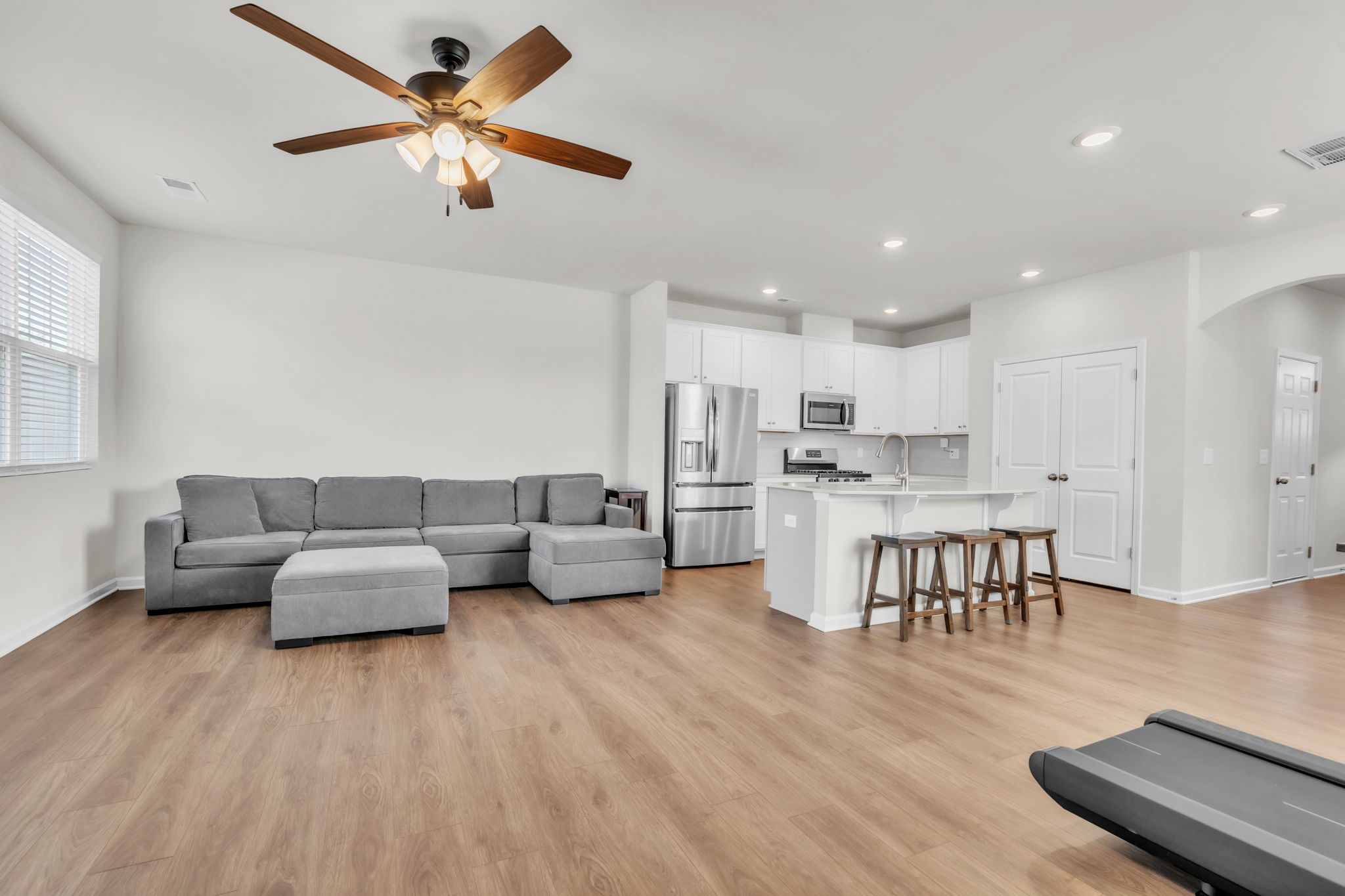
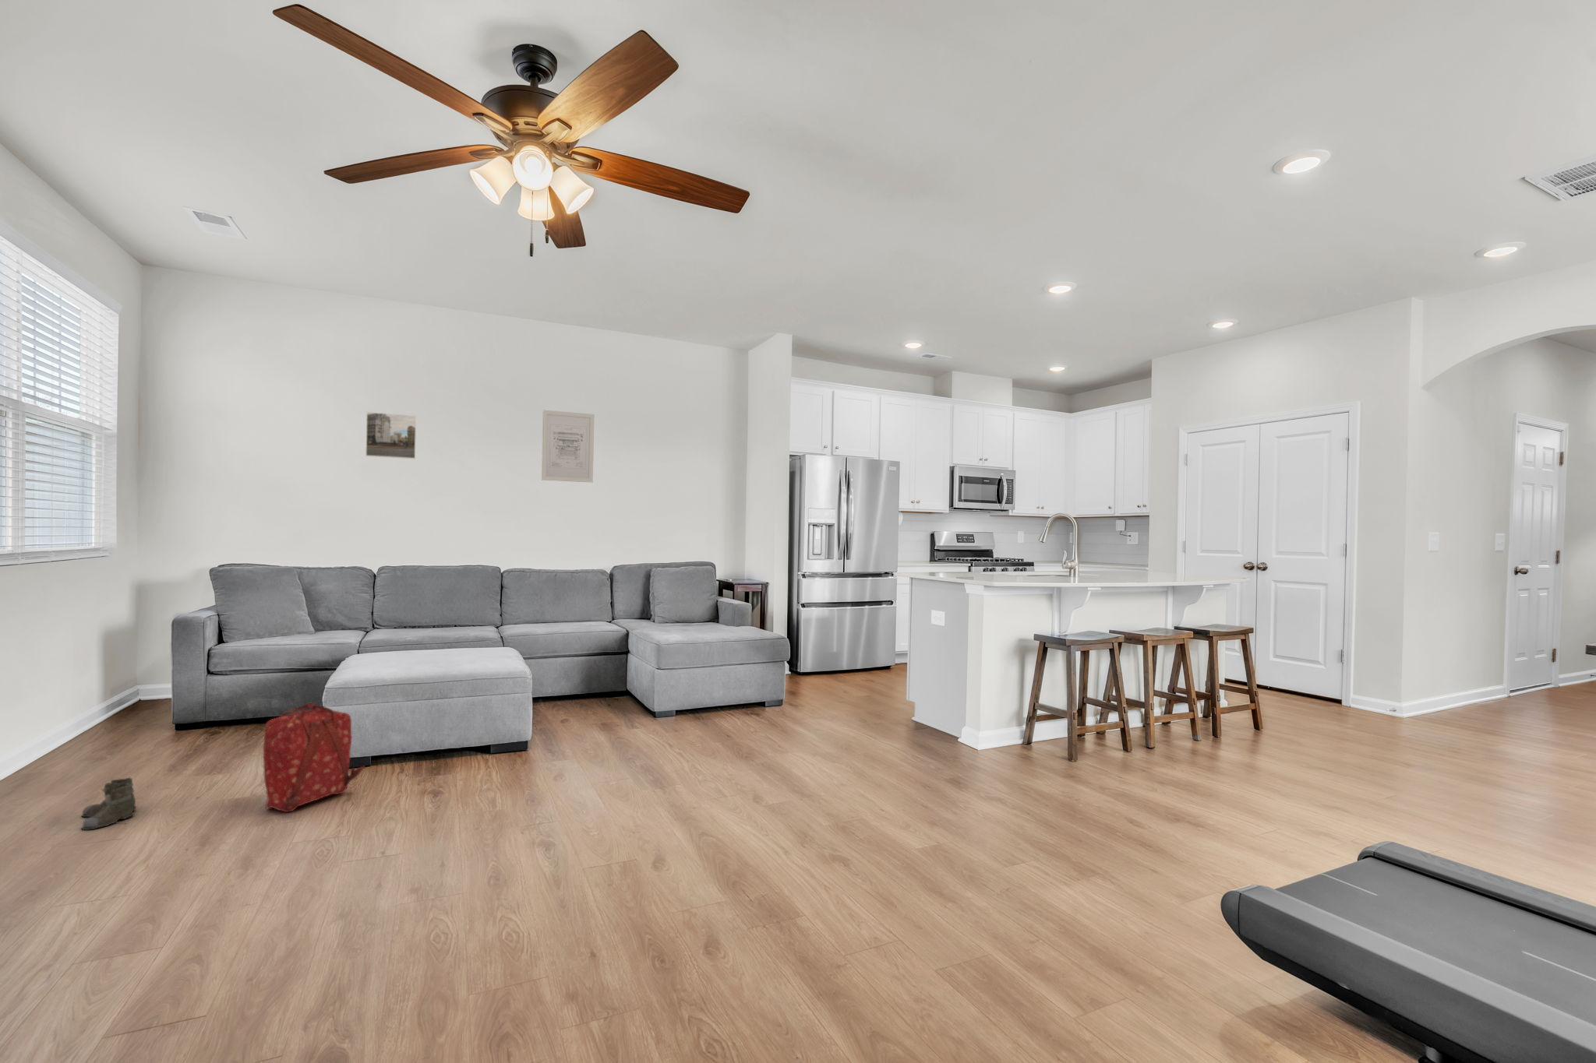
+ backpack [262,702,365,813]
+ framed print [364,412,417,459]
+ wall art [541,409,596,484]
+ boots [81,777,138,830]
